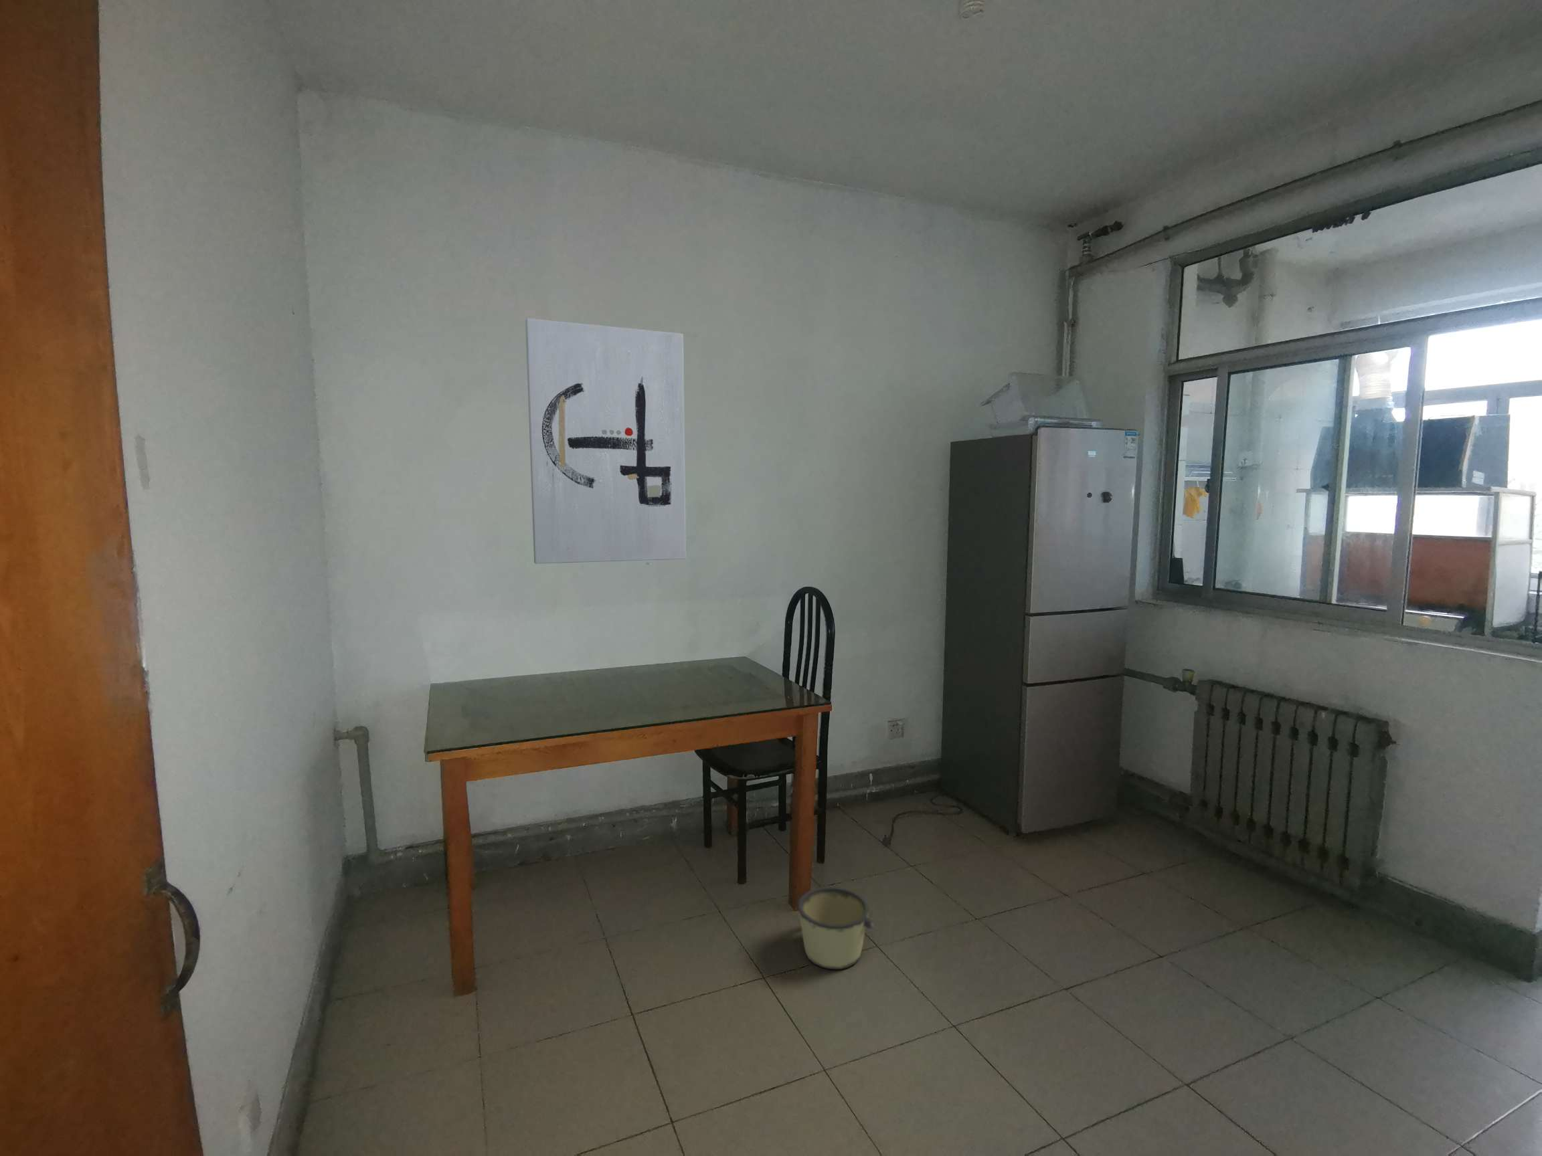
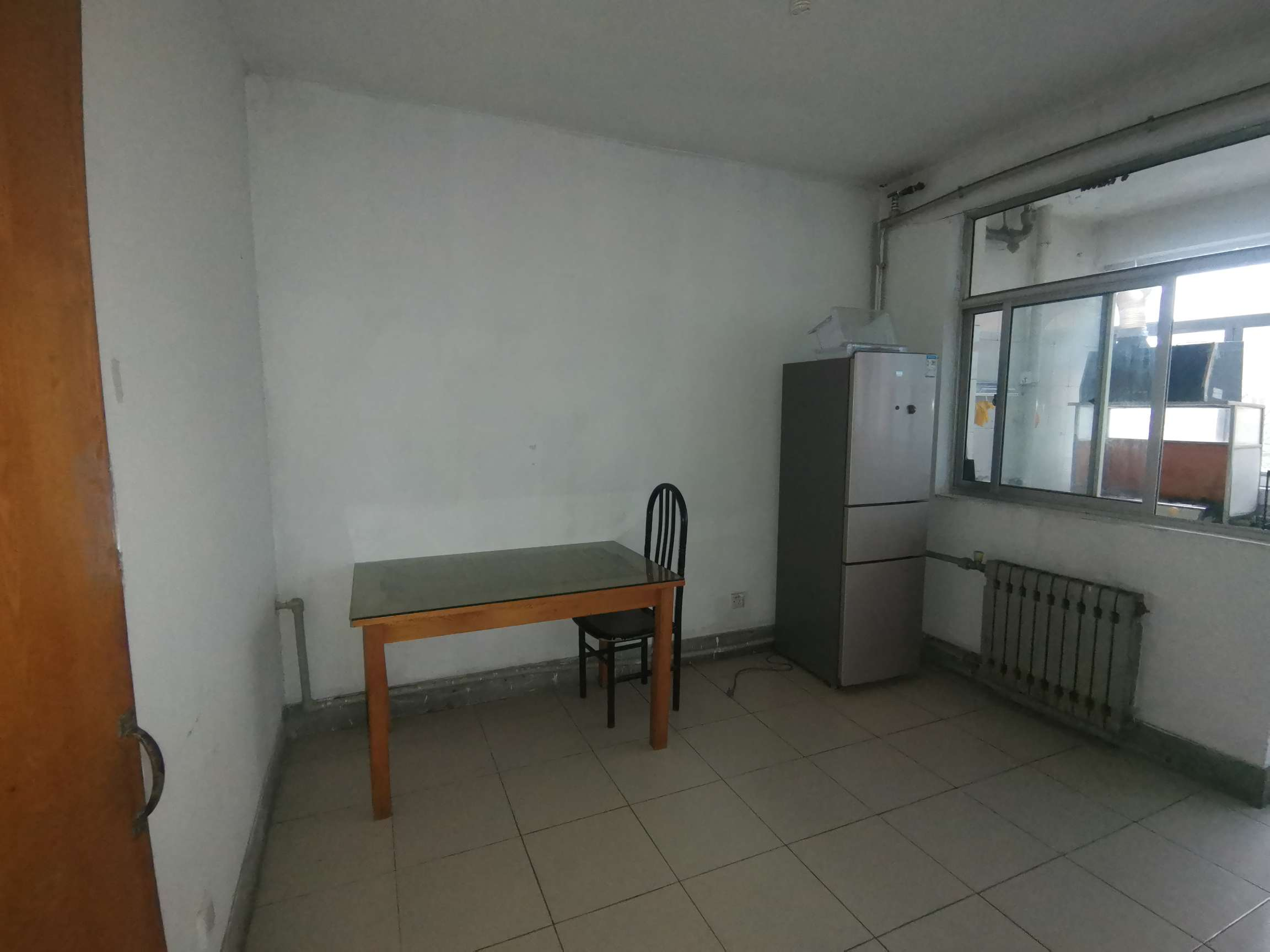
- bucket [795,885,874,970]
- wall art [525,317,687,565]
